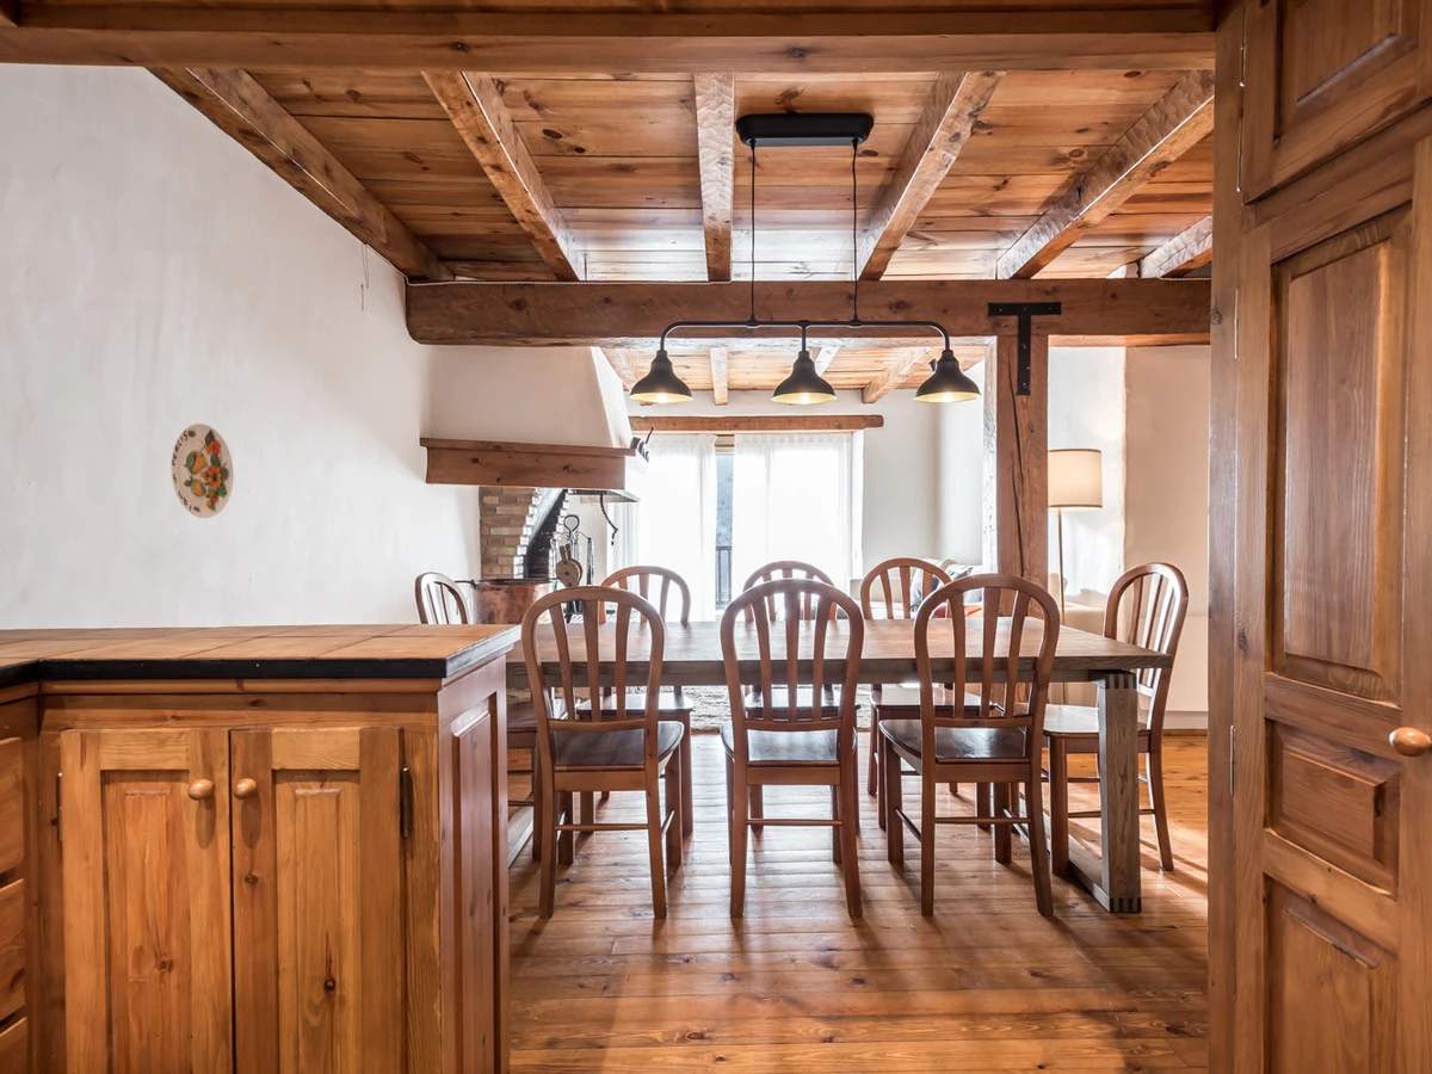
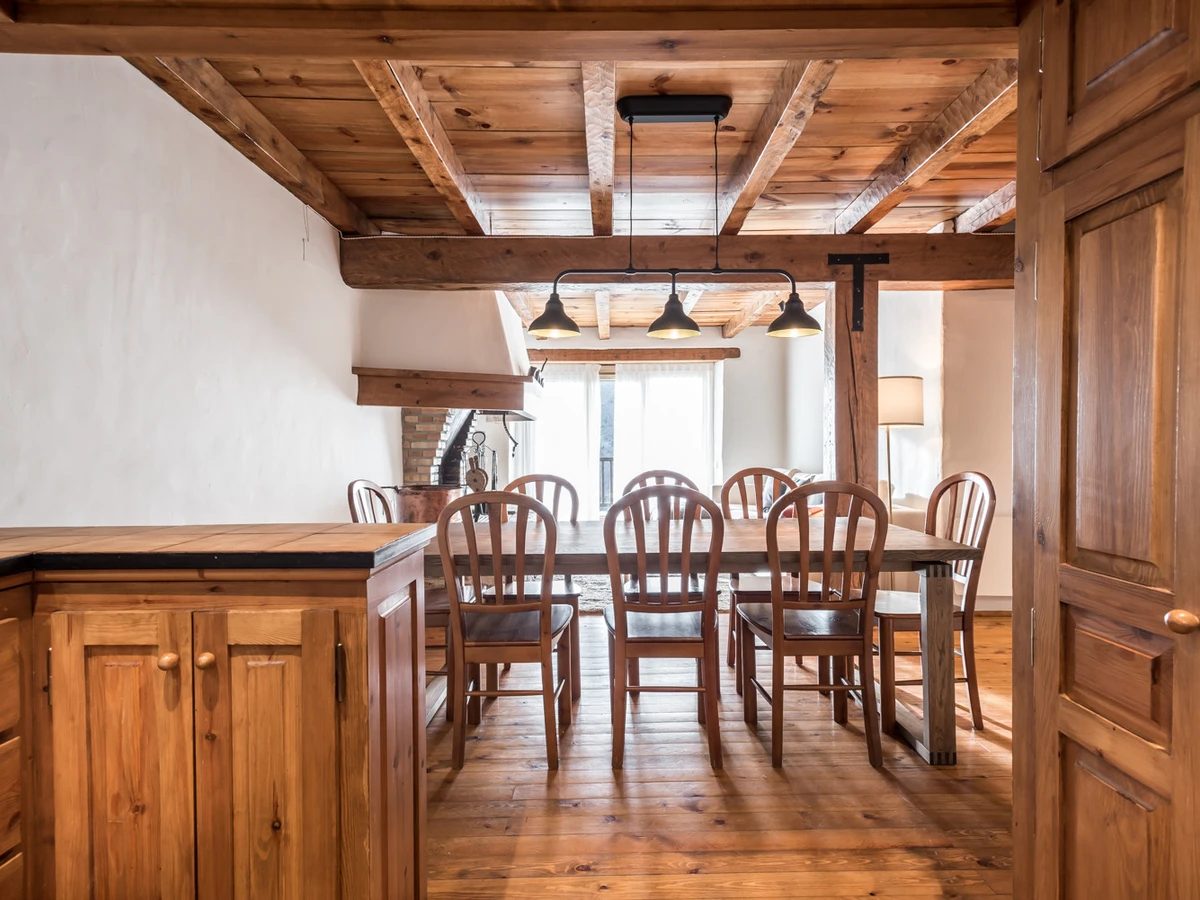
- decorative plate [169,422,235,519]
